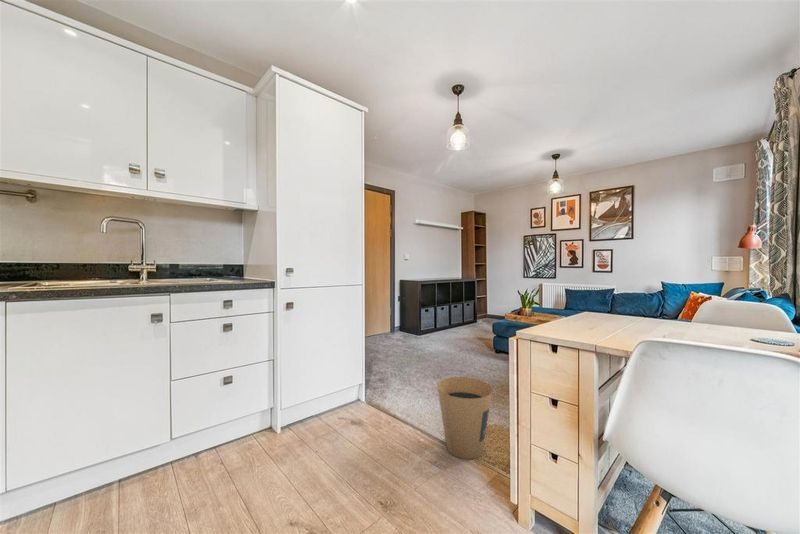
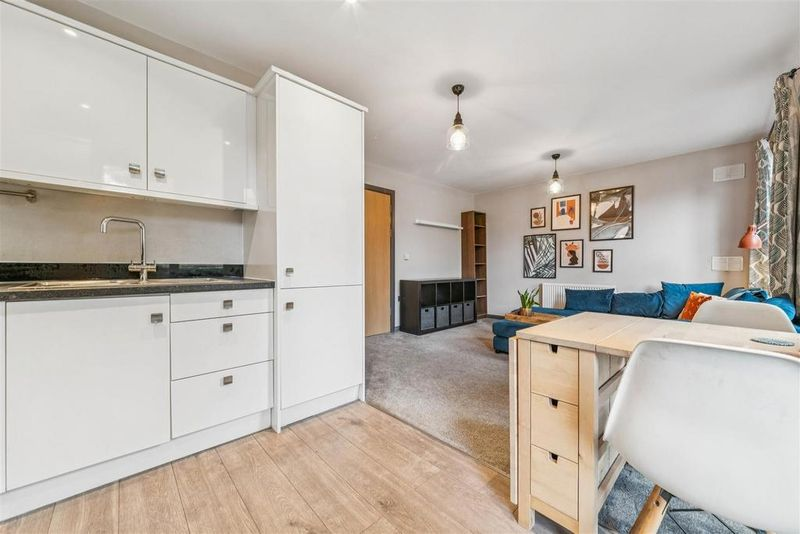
- trash can [436,376,493,460]
